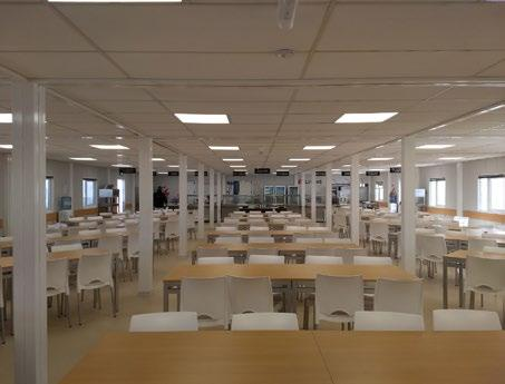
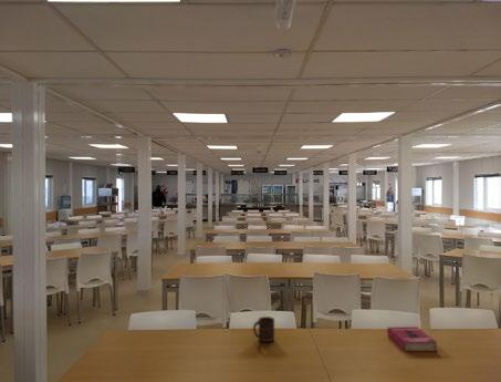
+ book [386,326,438,353]
+ cup [252,316,275,343]
